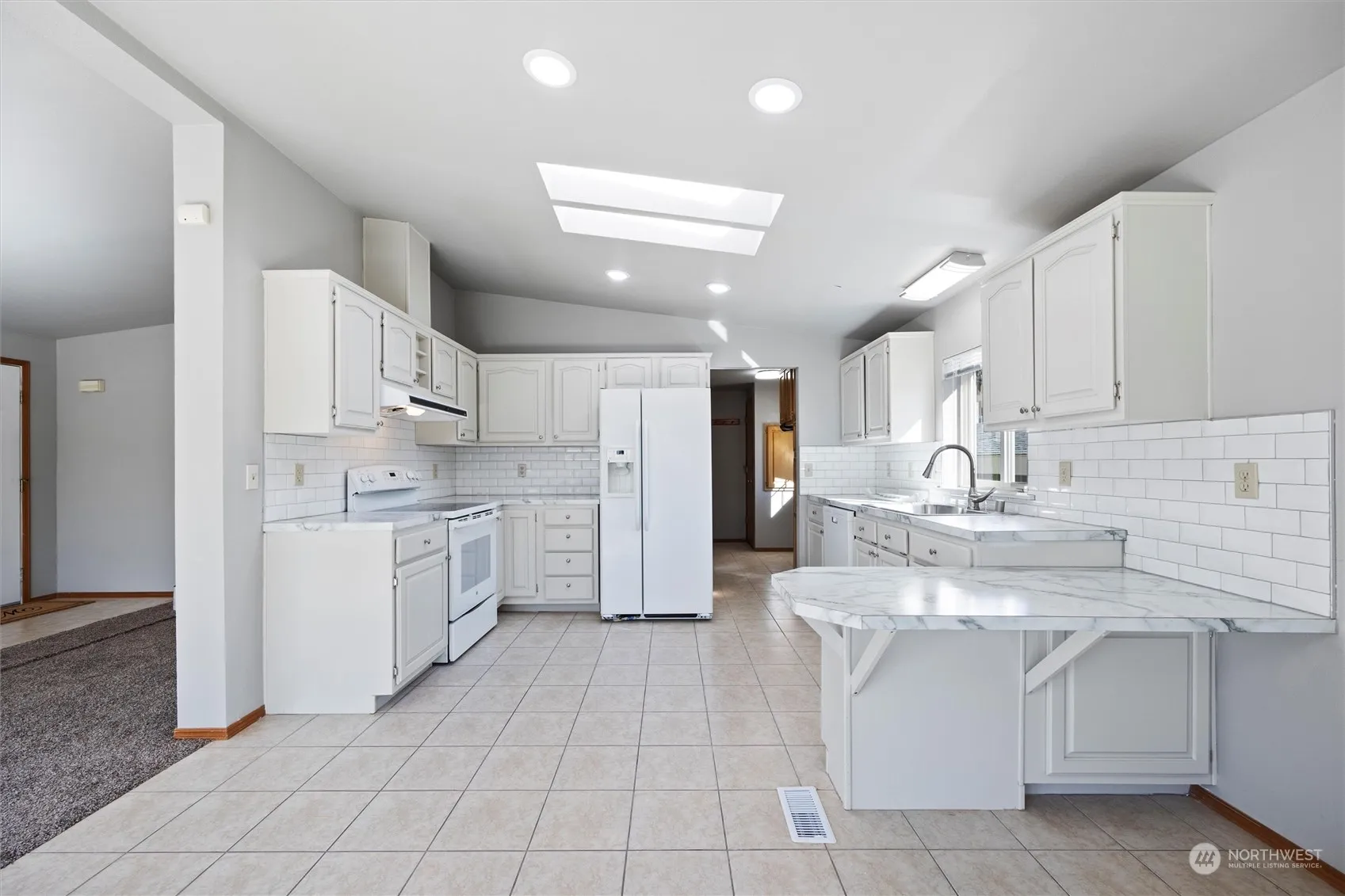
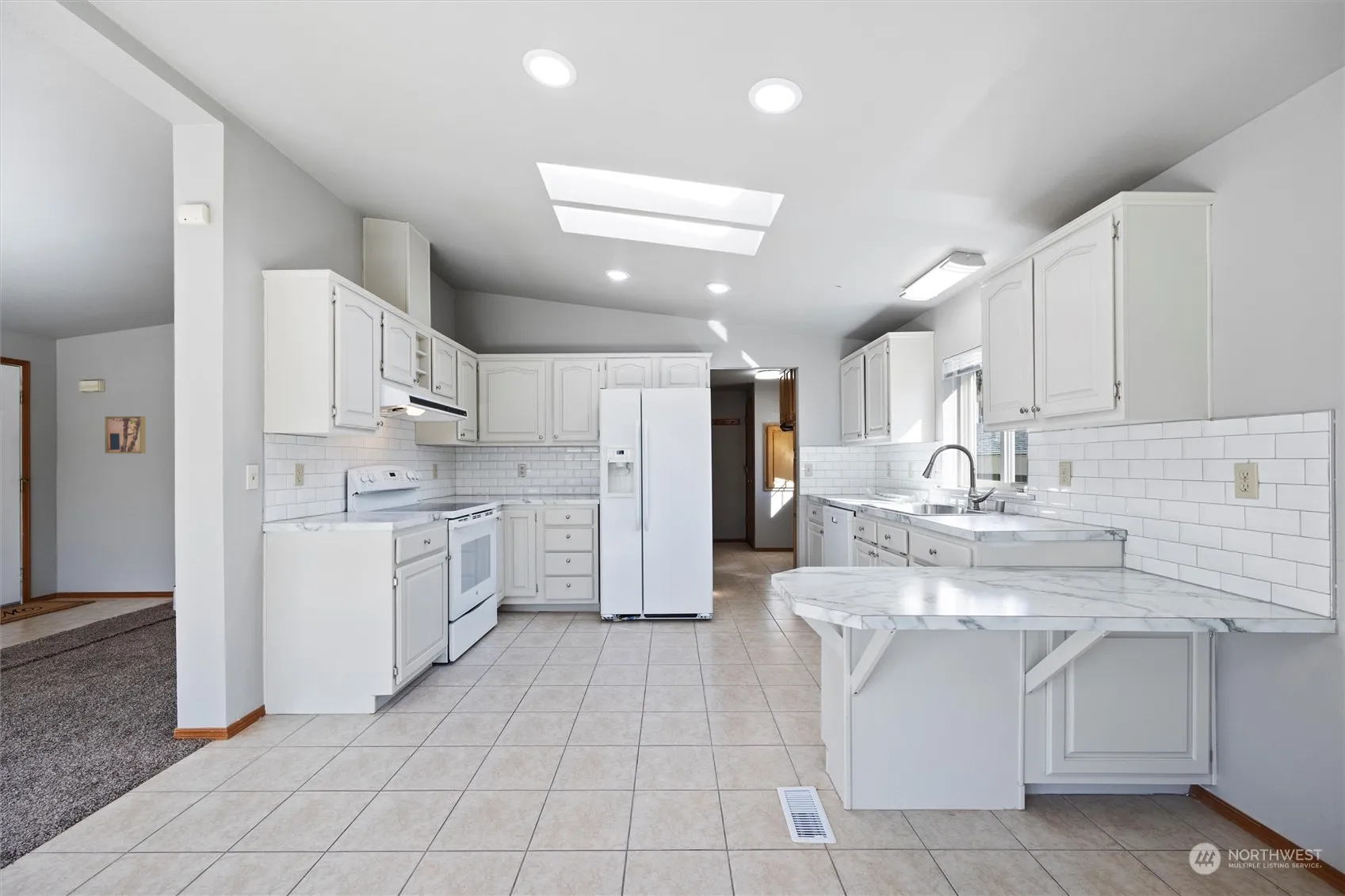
+ wall art [104,416,147,454]
